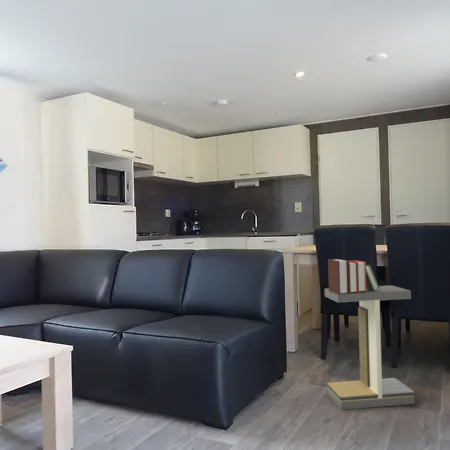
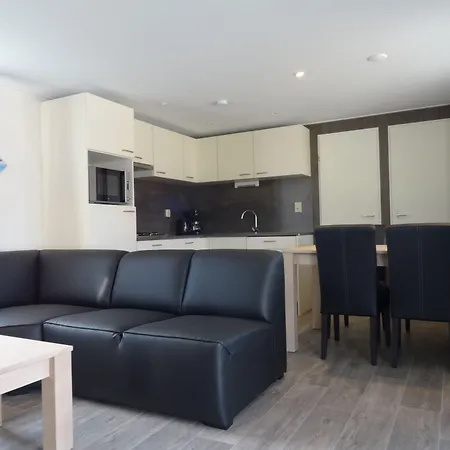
- side table [324,285,415,411]
- books [327,258,380,294]
